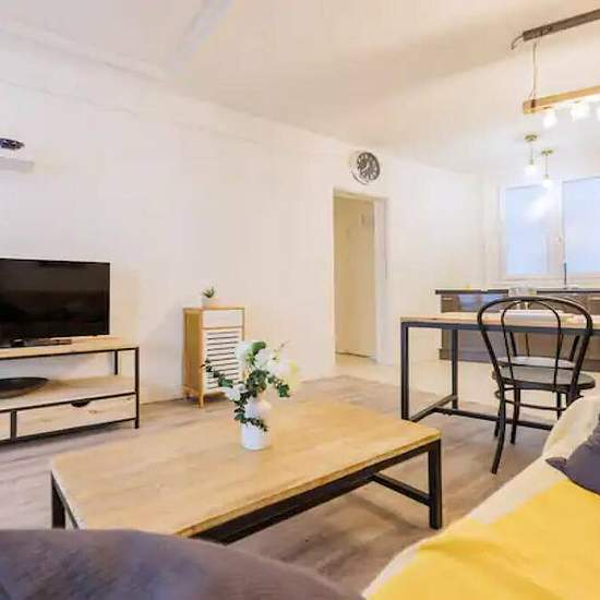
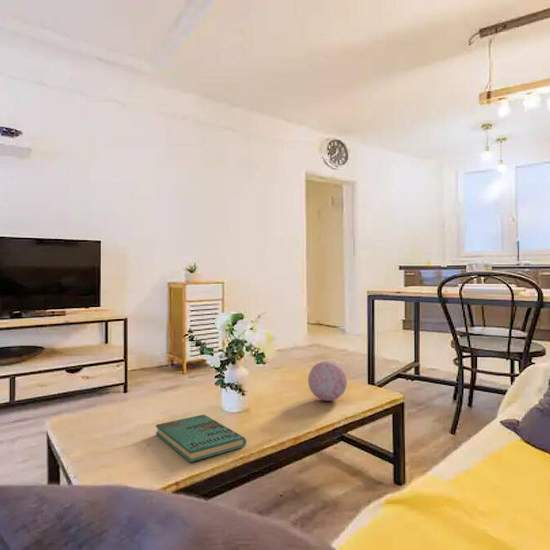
+ book [155,414,247,463]
+ decorative orb [307,360,348,402]
